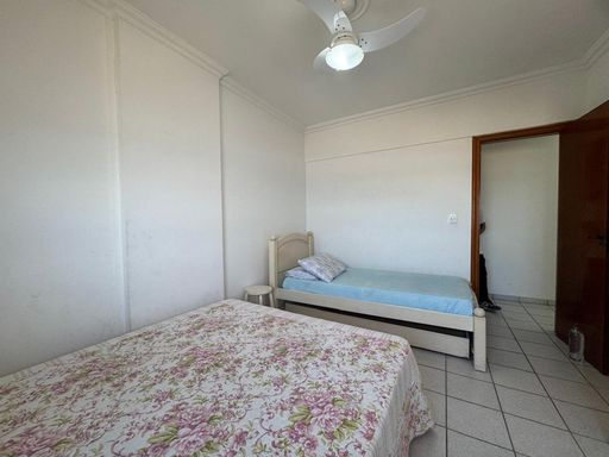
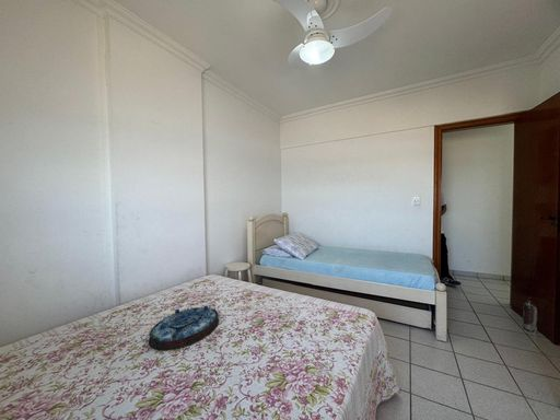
+ serving tray [148,304,220,351]
